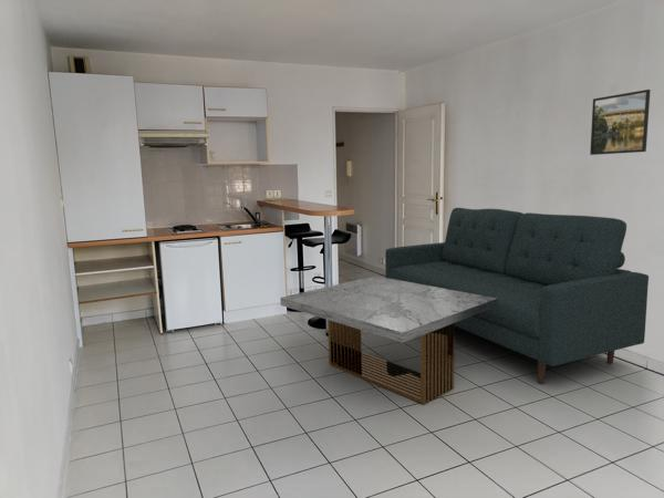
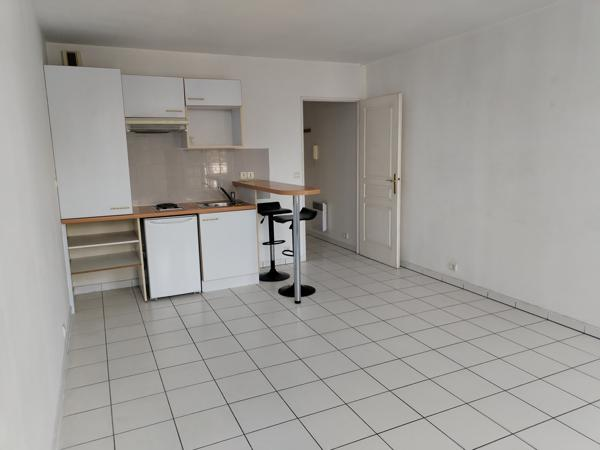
- coffee table [279,274,497,405]
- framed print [589,89,652,156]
- sofa [384,207,650,384]
